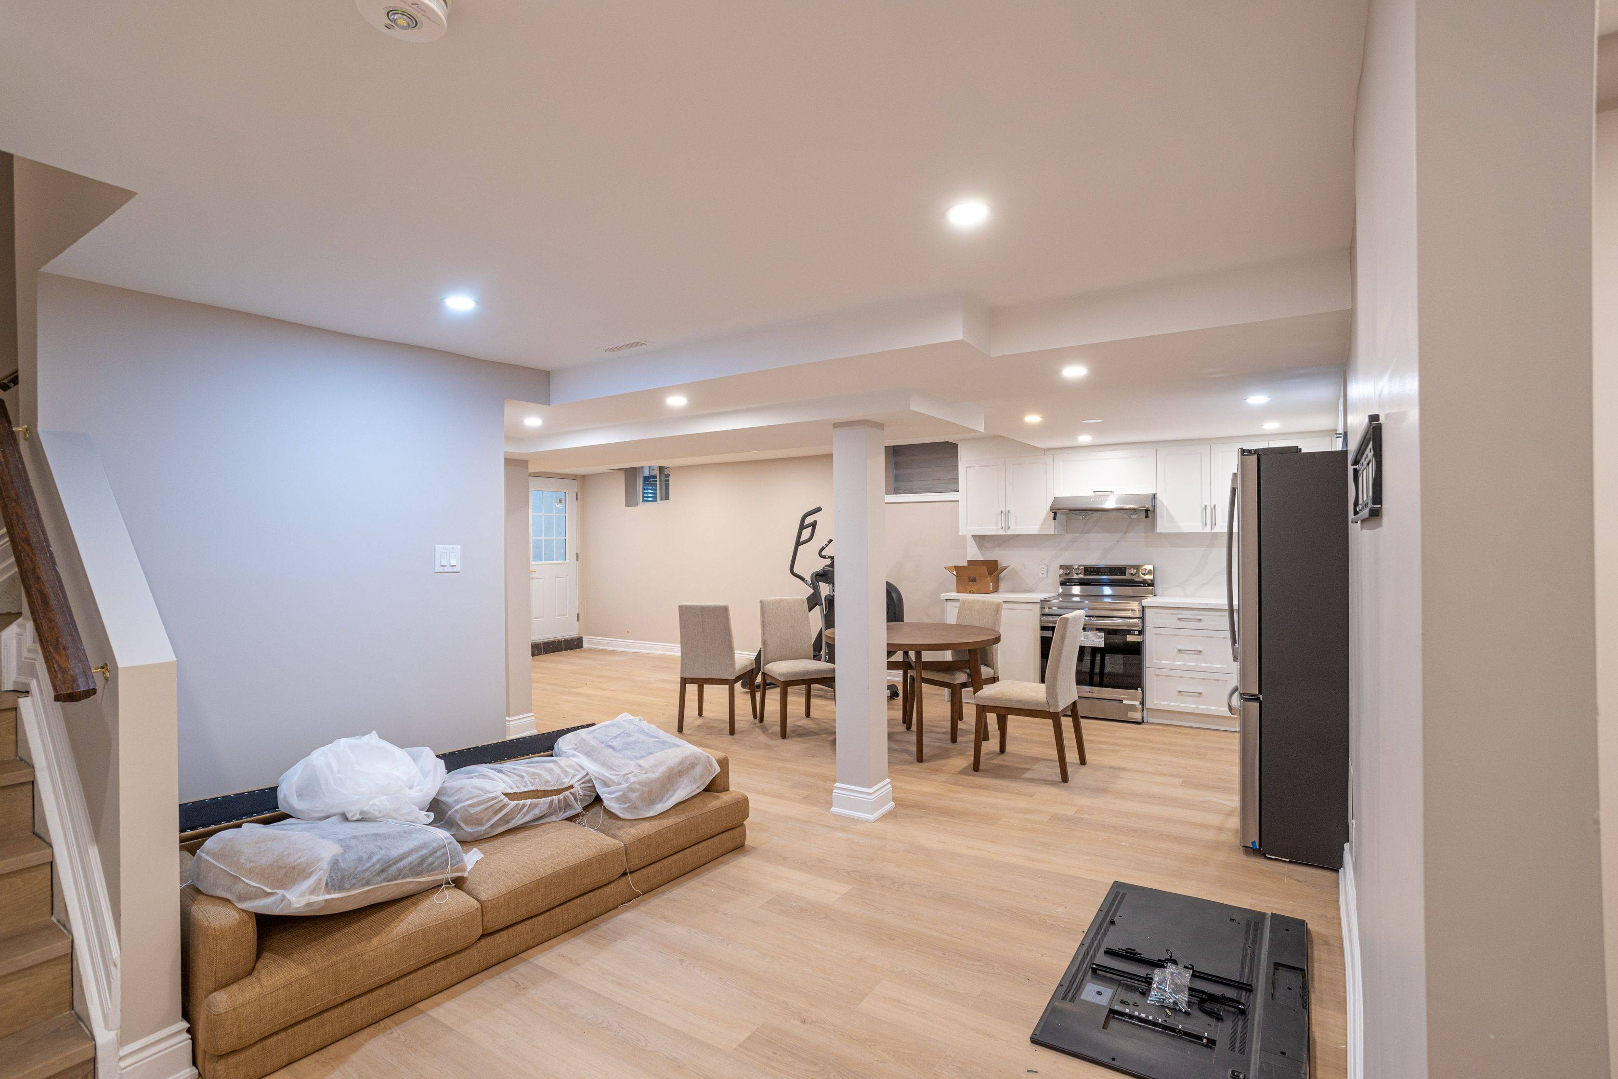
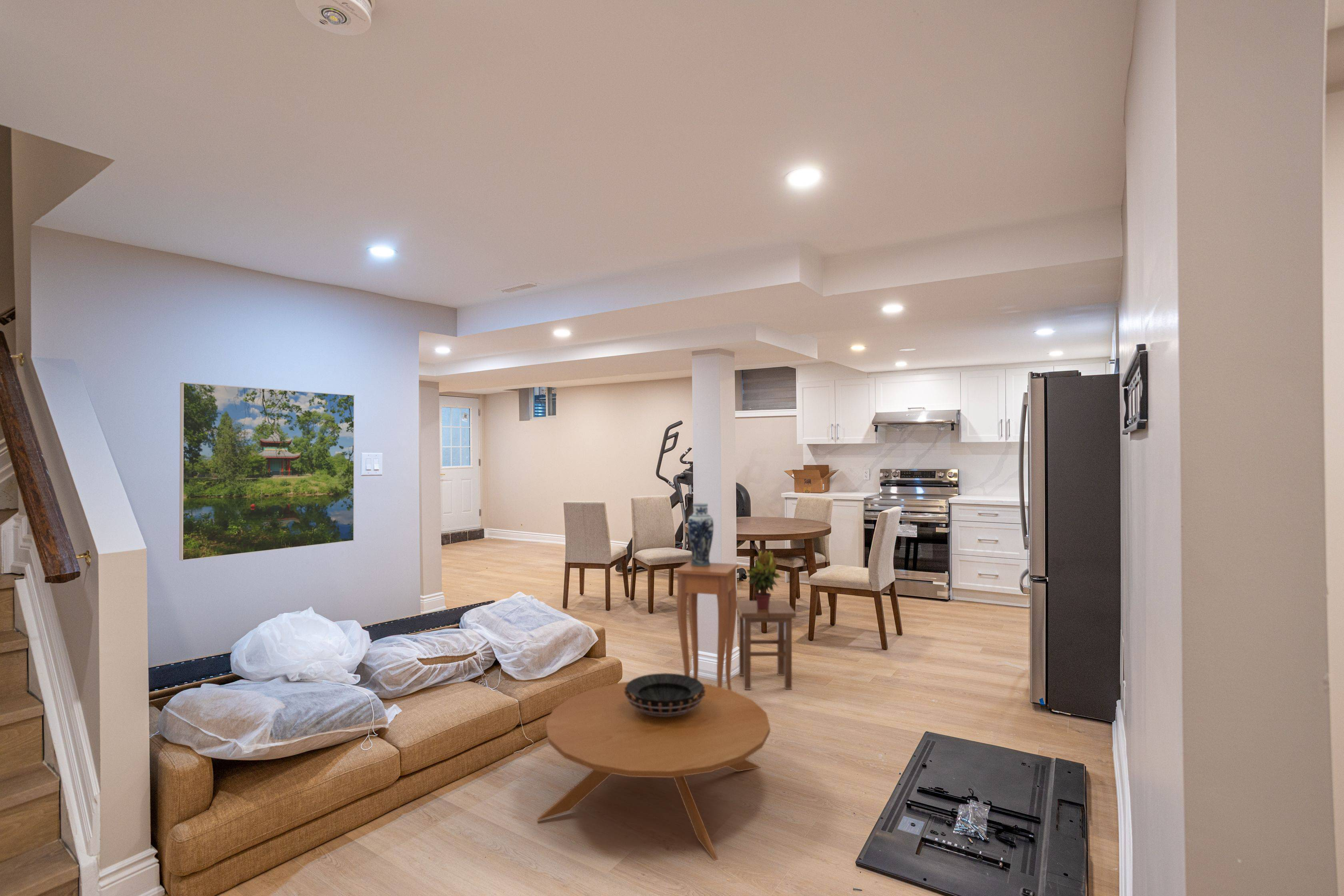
+ potted plant [745,550,781,609]
+ vase [687,502,714,566]
+ decorative bowl [624,673,706,716]
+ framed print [179,382,355,561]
+ side table [674,561,739,690]
+ stool [737,600,796,690]
+ coffee table [536,681,771,861]
